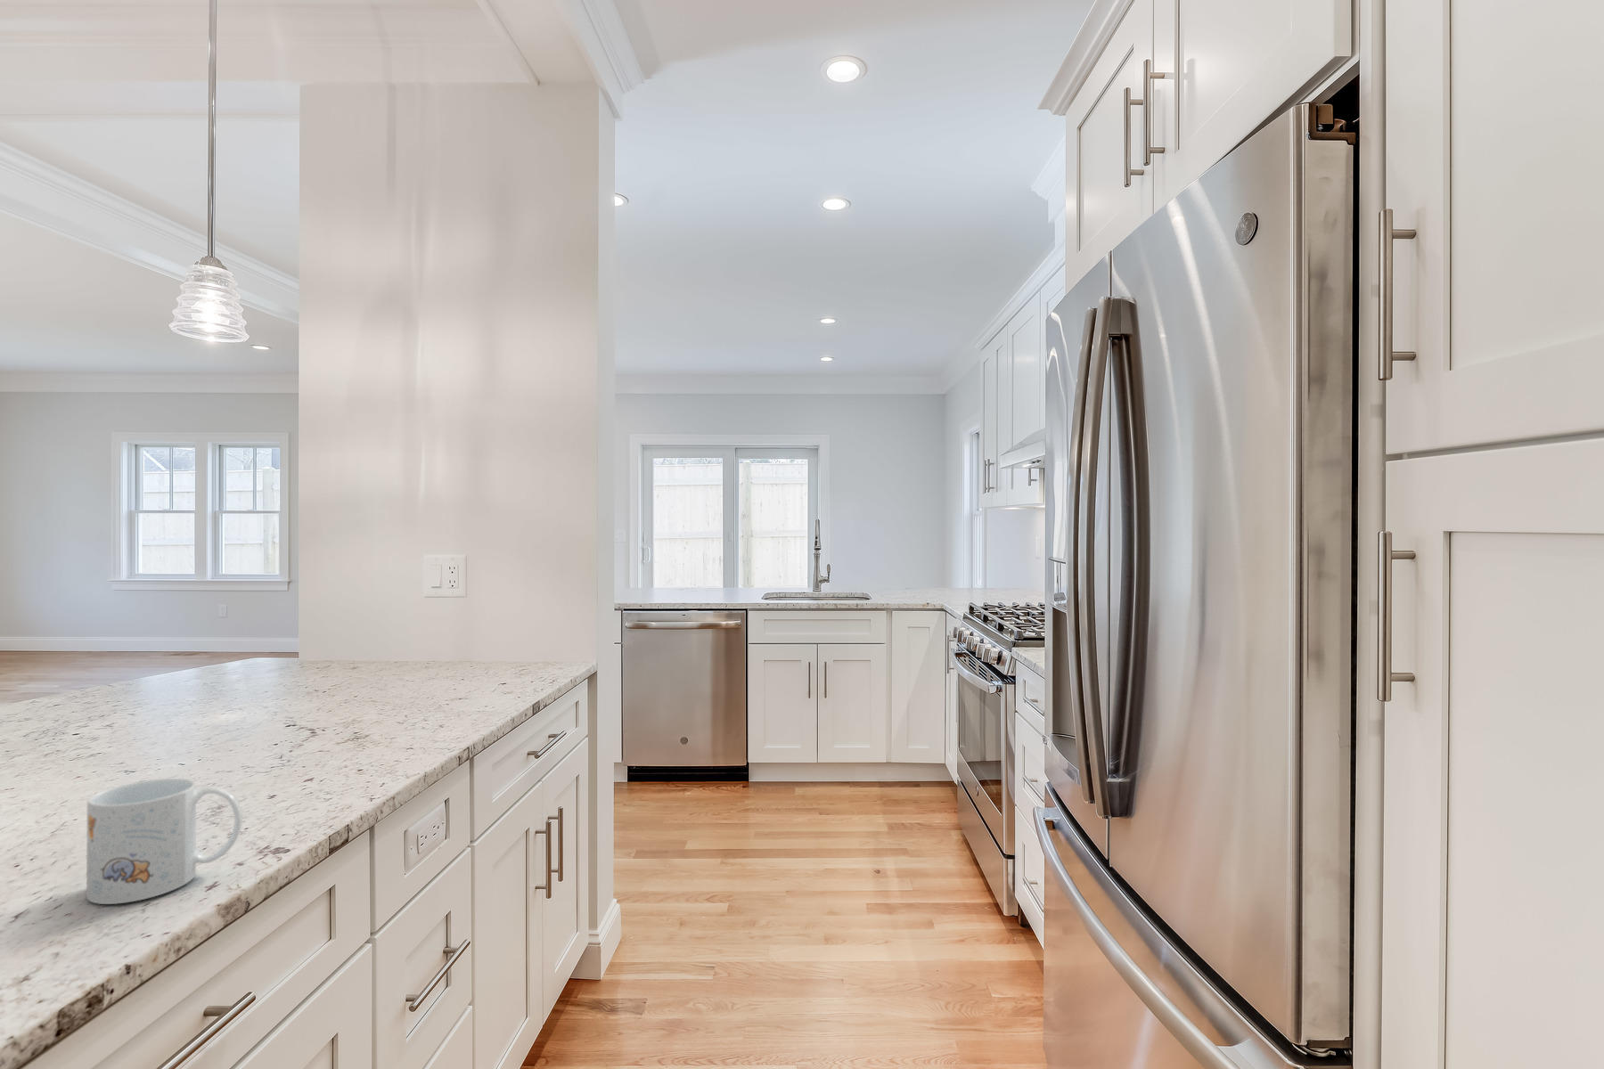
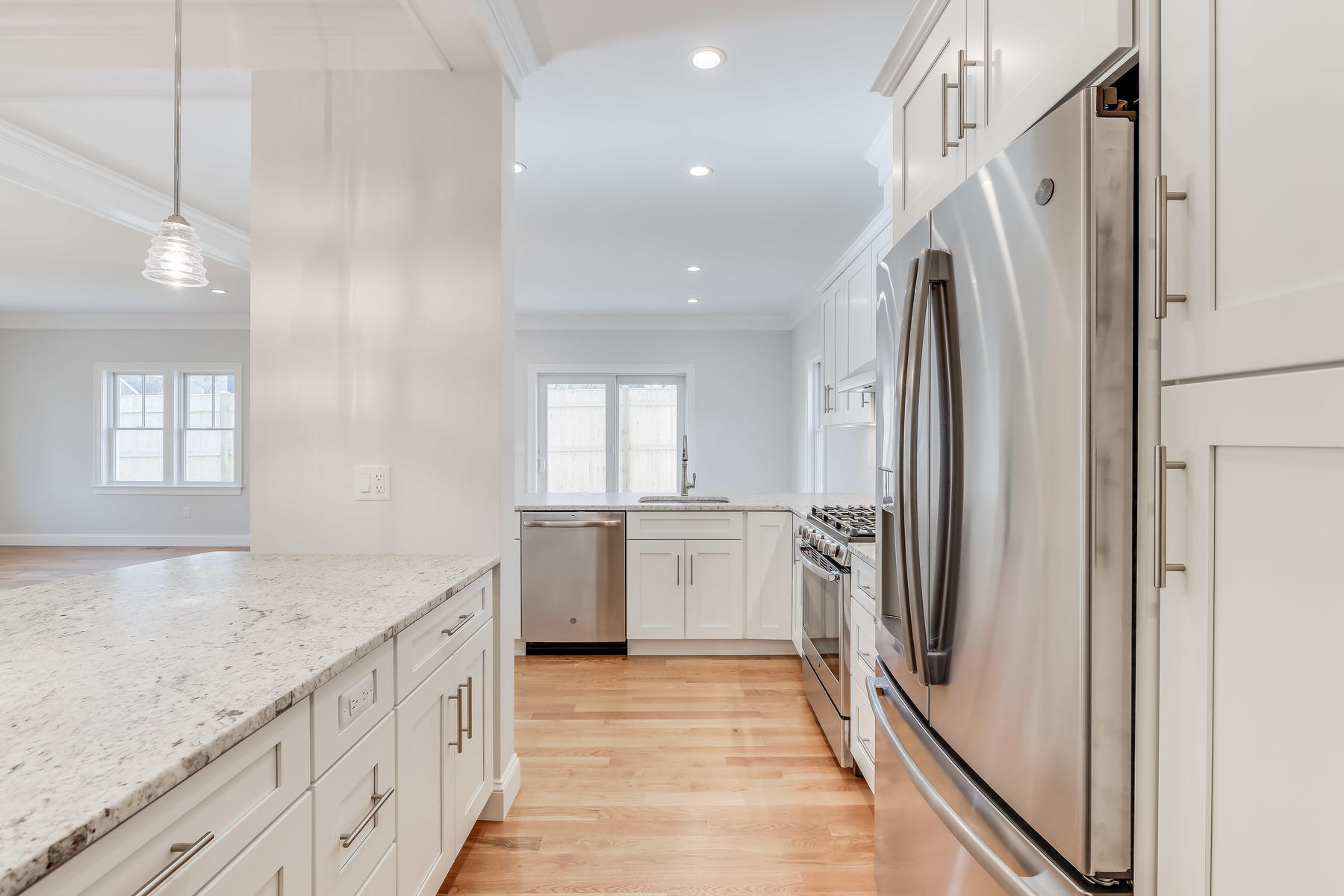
- mug [86,778,243,906]
